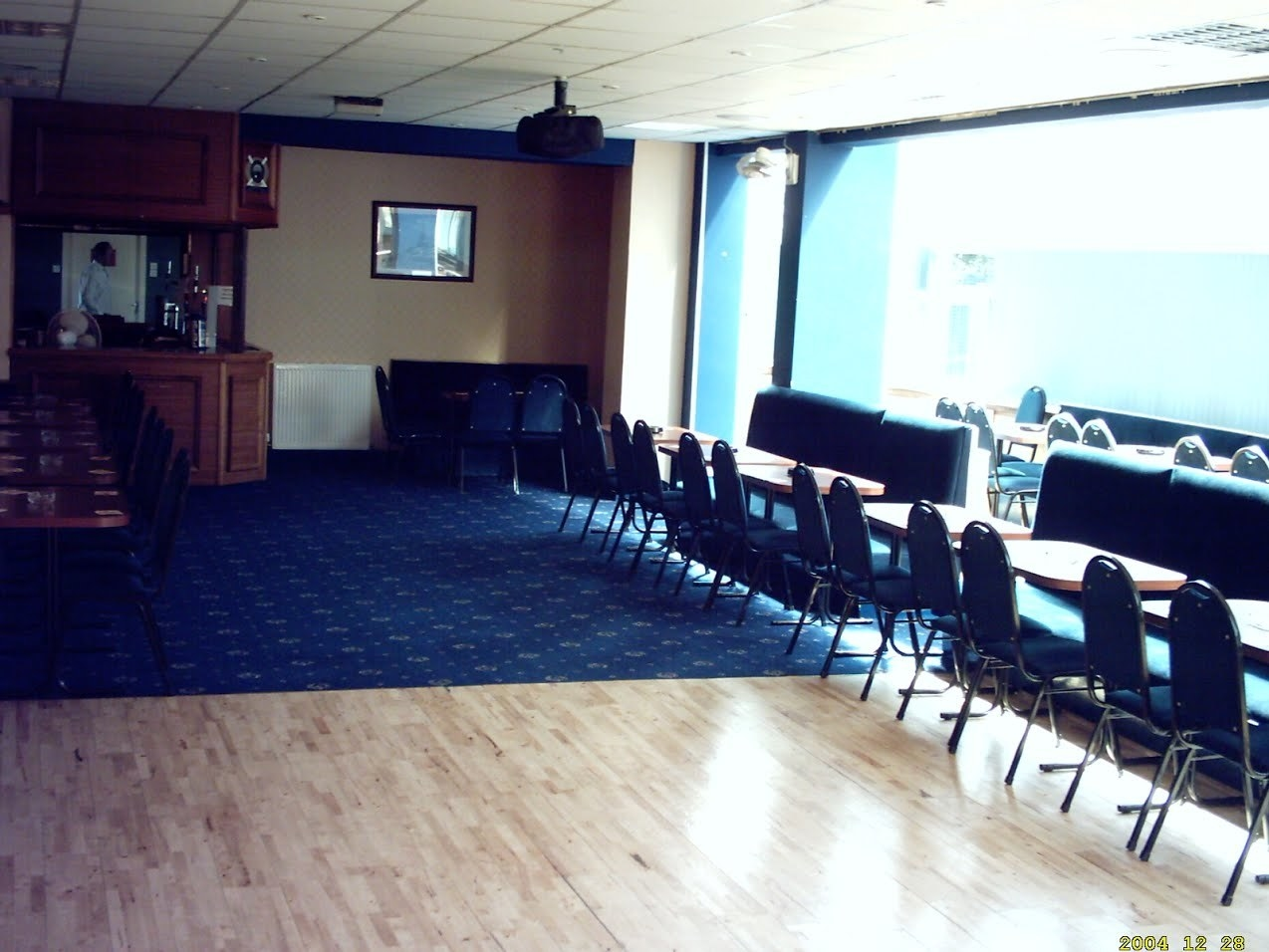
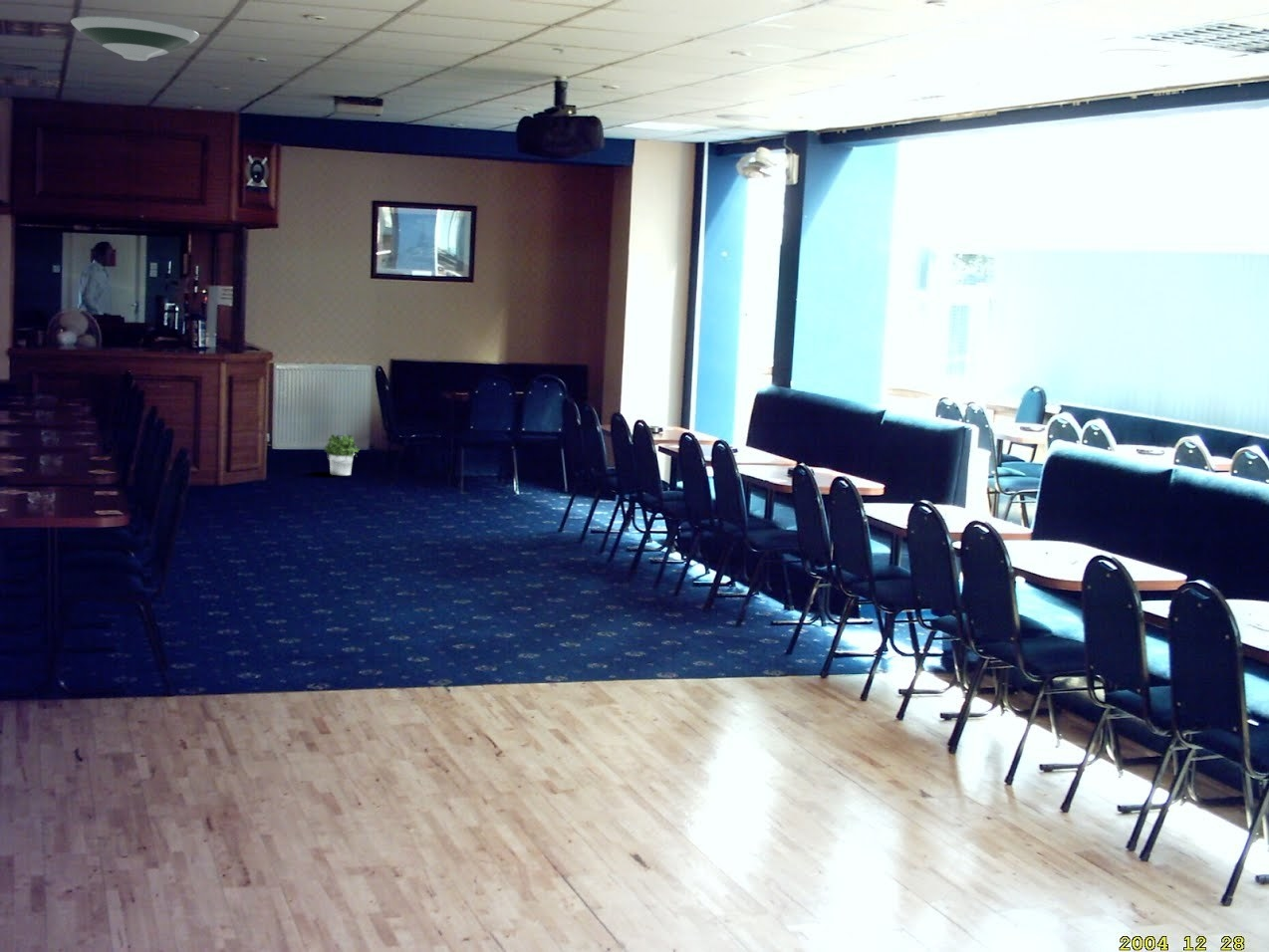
+ potted plant [323,433,363,476]
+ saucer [70,15,200,62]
